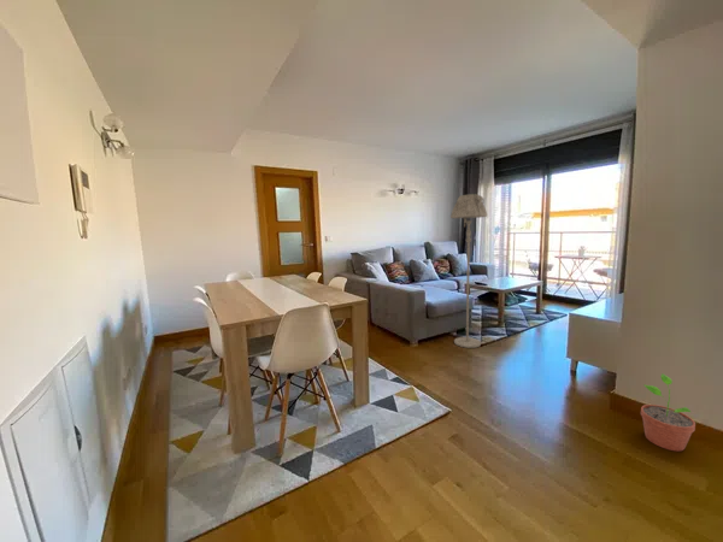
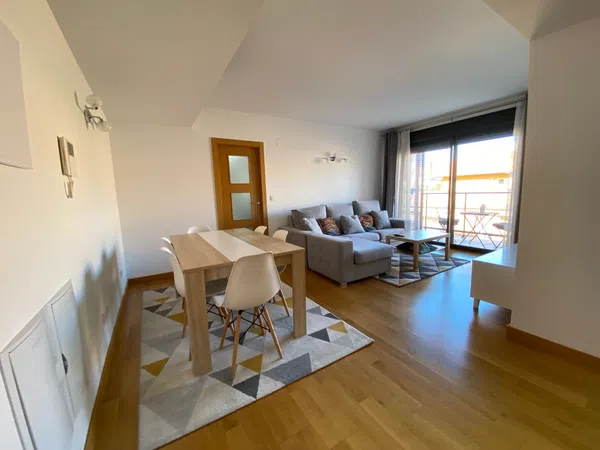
- floor lamp [449,193,488,349]
- potted plant [640,372,696,452]
